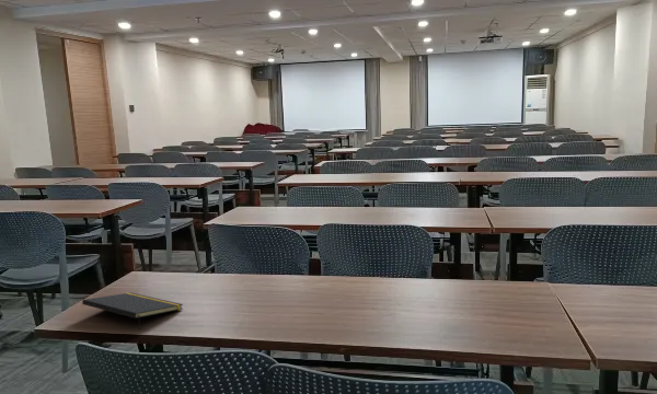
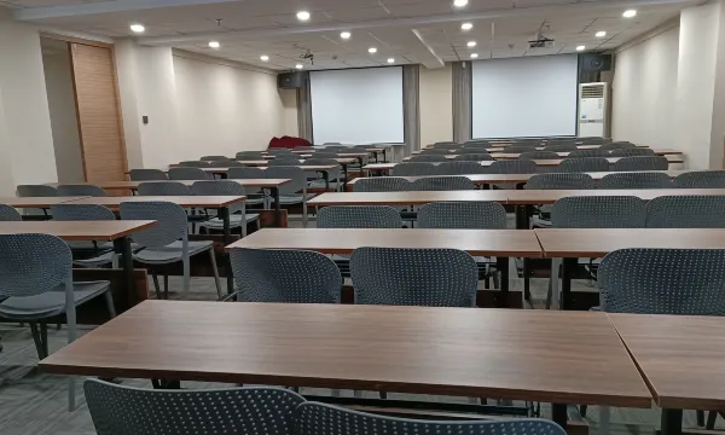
- notepad [81,291,184,332]
